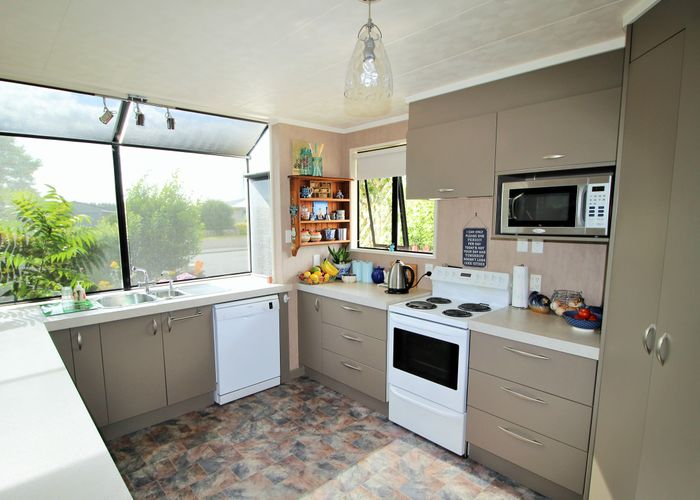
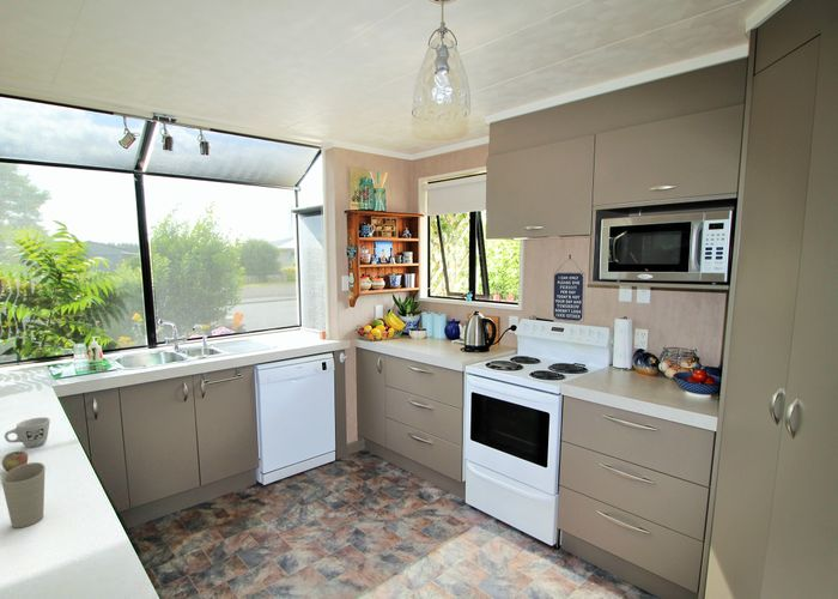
+ apple [1,450,29,472]
+ cup [0,461,47,528]
+ mug [4,416,51,448]
